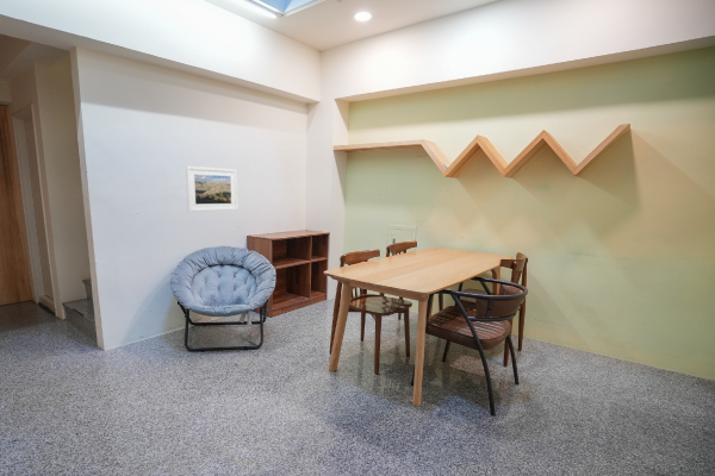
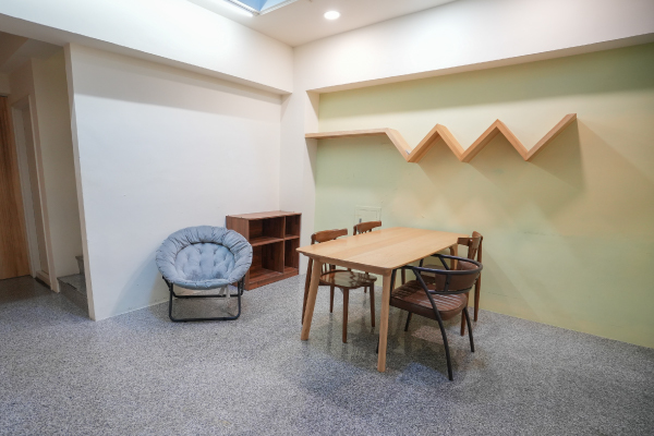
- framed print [185,165,238,213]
